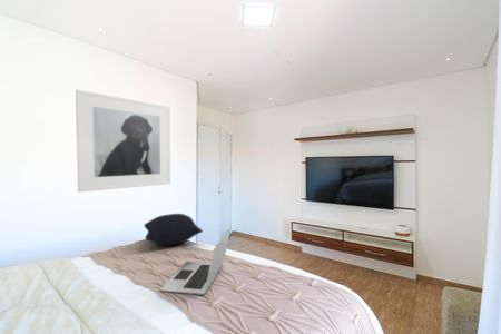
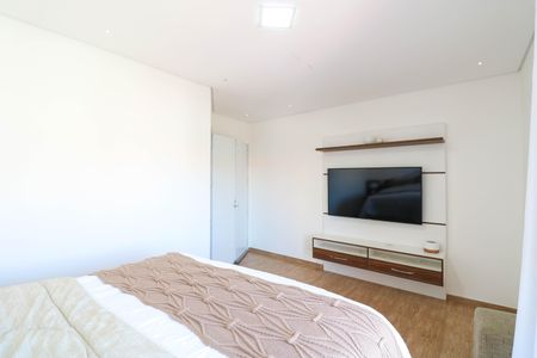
- laptop [158,227,232,296]
- pillow [144,213,204,246]
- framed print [75,89,171,193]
